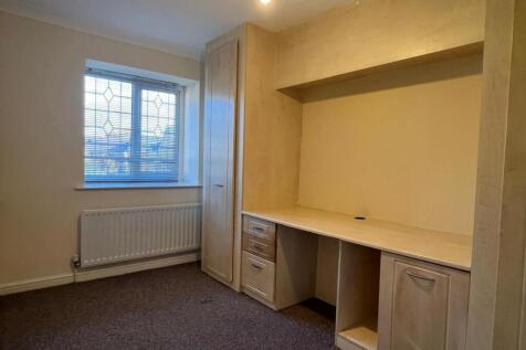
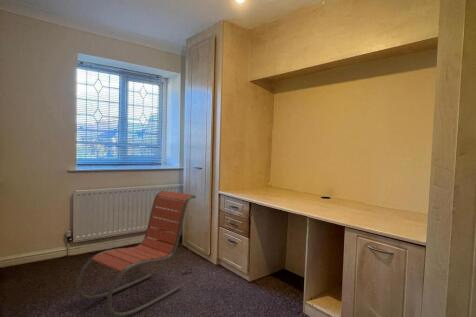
+ lounge chair [75,190,197,317]
